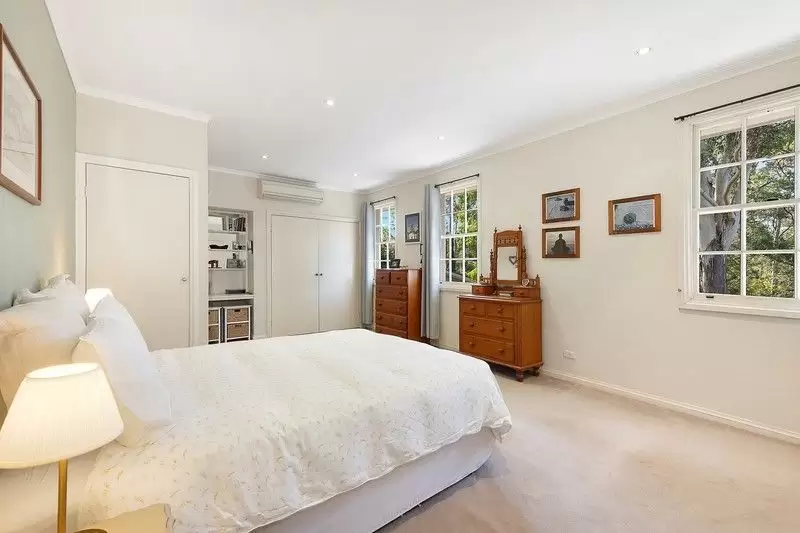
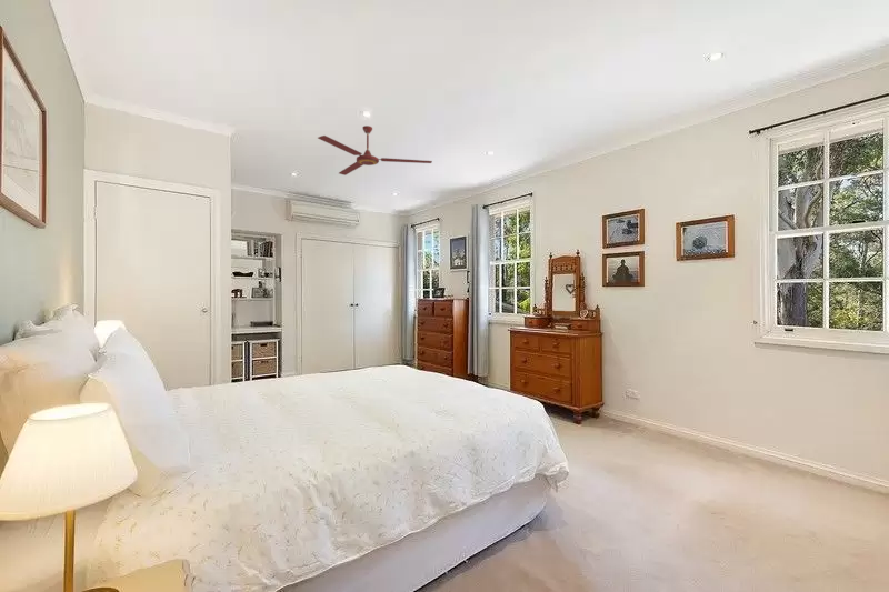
+ ceiling fan [317,124,433,177]
